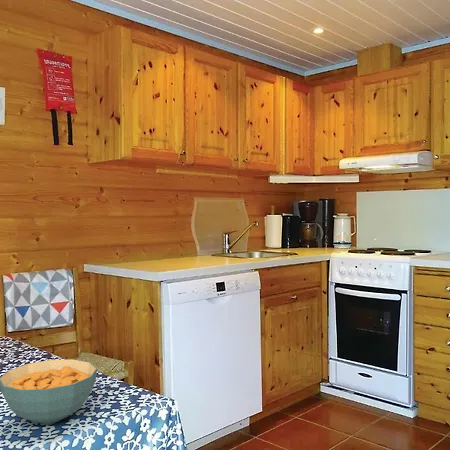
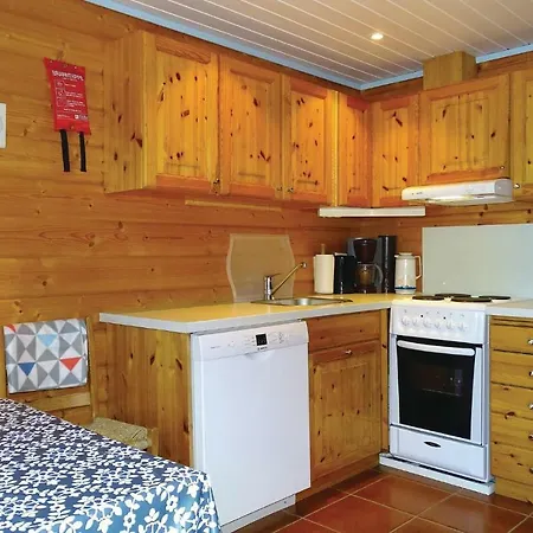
- cereal bowl [0,358,98,425]
